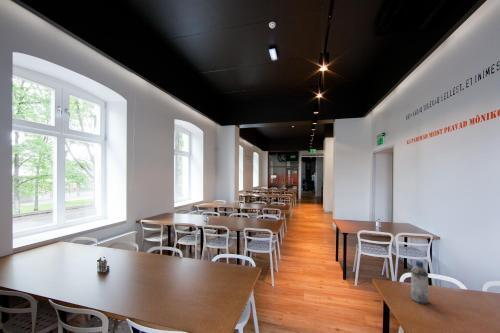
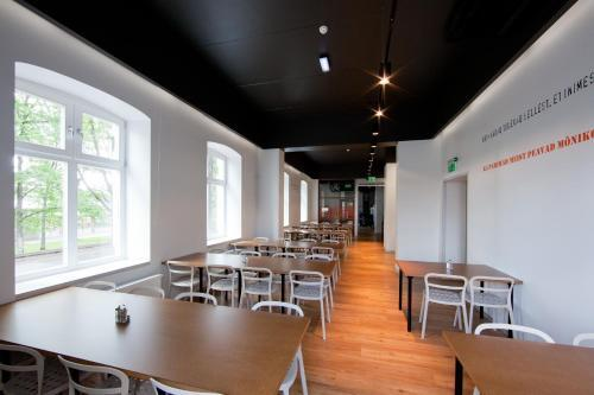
- water bottle [410,260,429,305]
